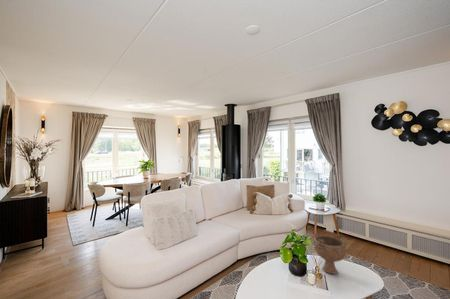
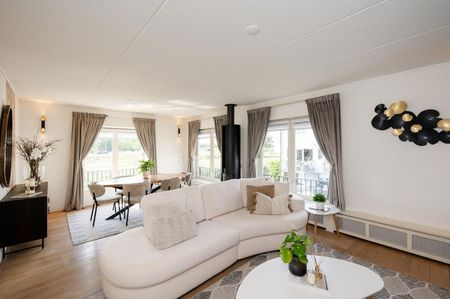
- decorative bowl [313,231,347,275]
